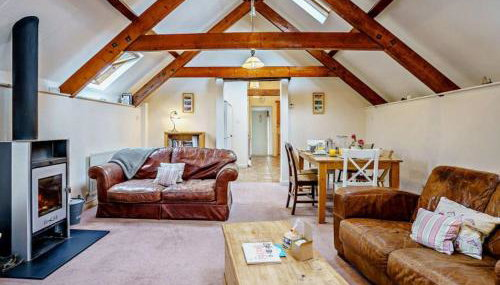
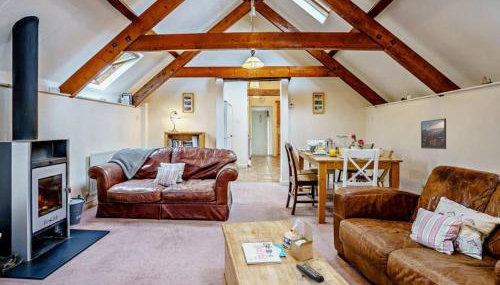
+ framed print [420,117,447,150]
+ remote control [295,262,325,284]
